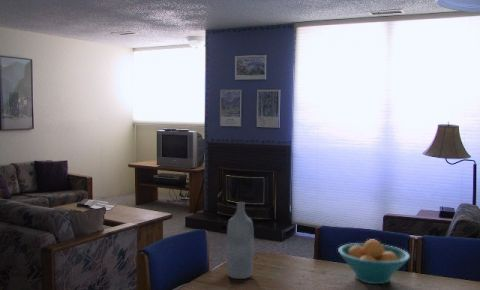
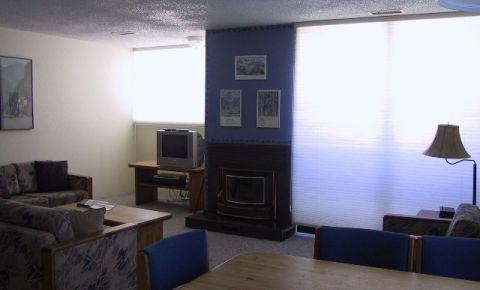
- bottle [225,201,255,280]
- fruit bowl [337,239,411,285]
